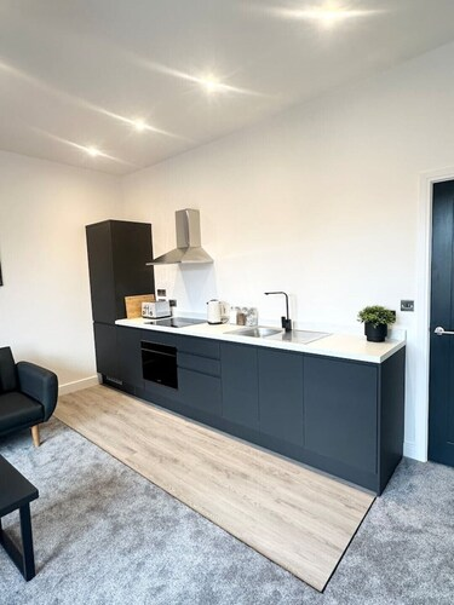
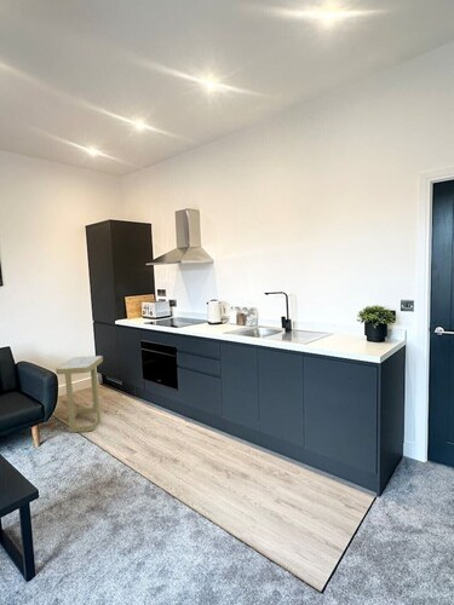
+ side table [54,355,104,433]
